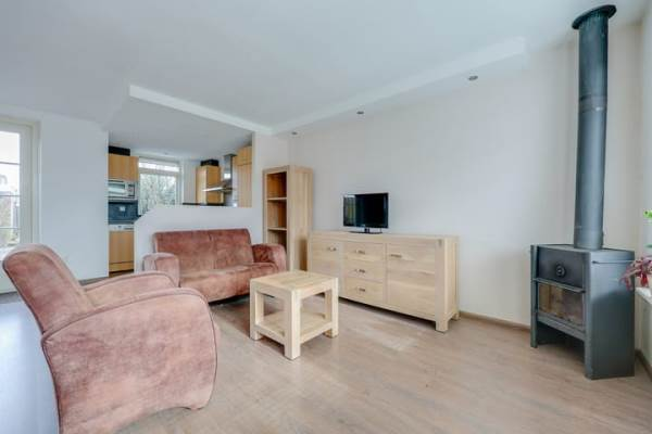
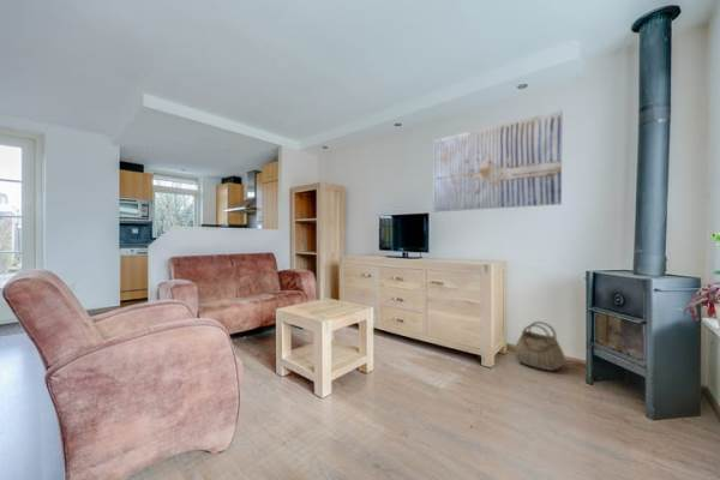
+ wall art [432,109,563,212]
+ basket [514,320,565,372]
